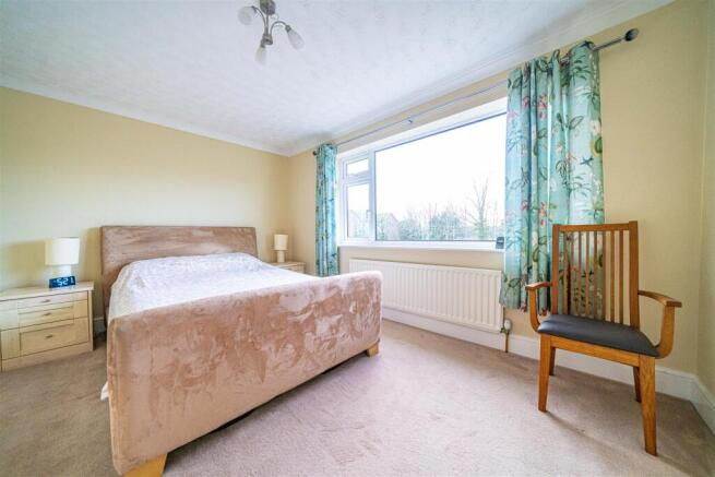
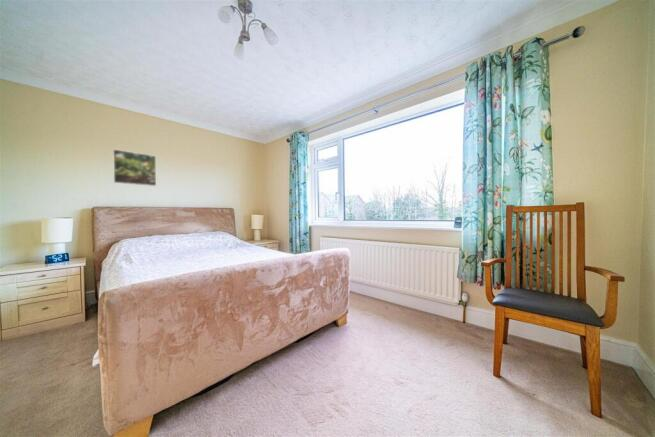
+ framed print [112,148,157,187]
